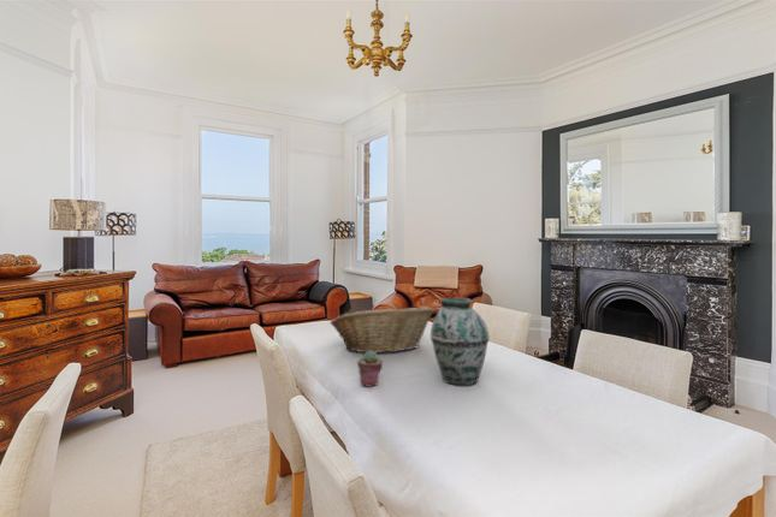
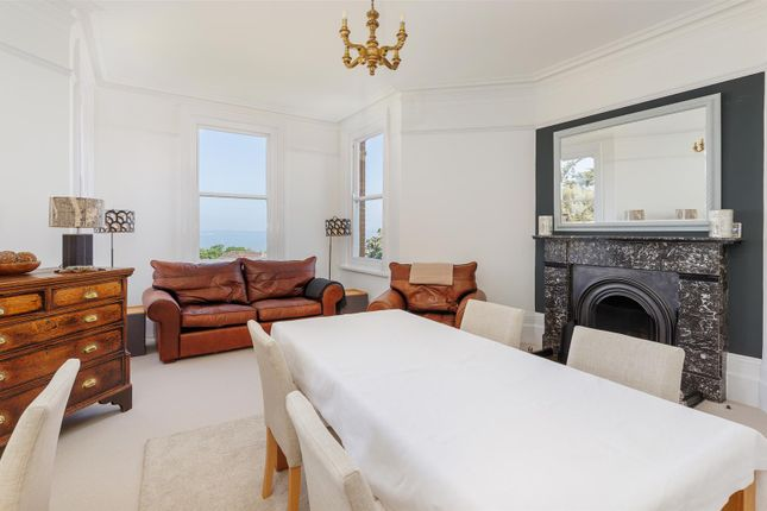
- vase [430,297,491,386]
- potted succulent [356,351,384,388]
- fruit basket [328,305,436,353]
